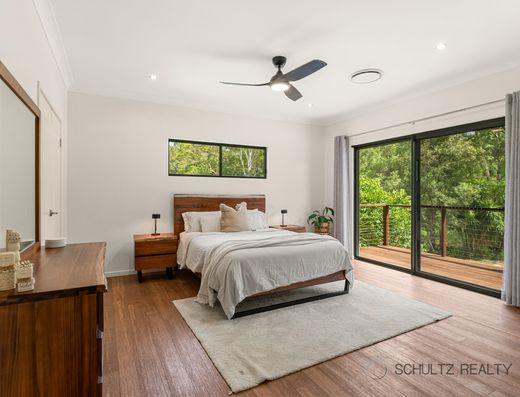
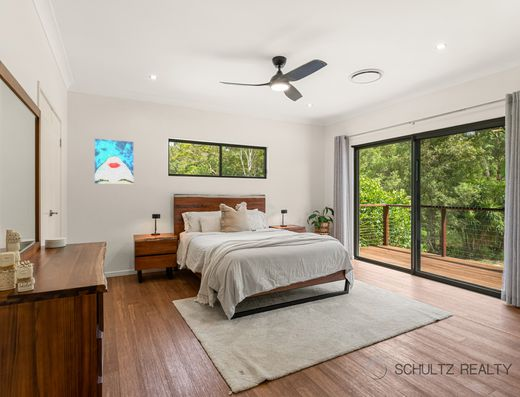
+ wall art [94,138,134,185]
